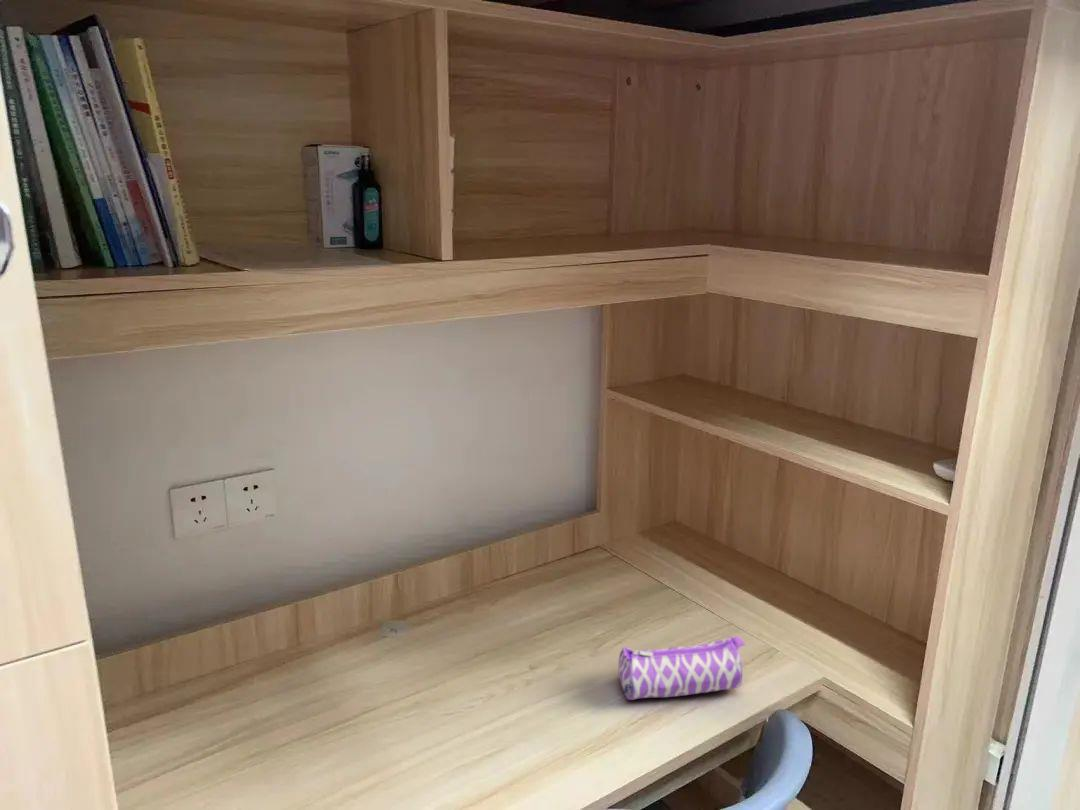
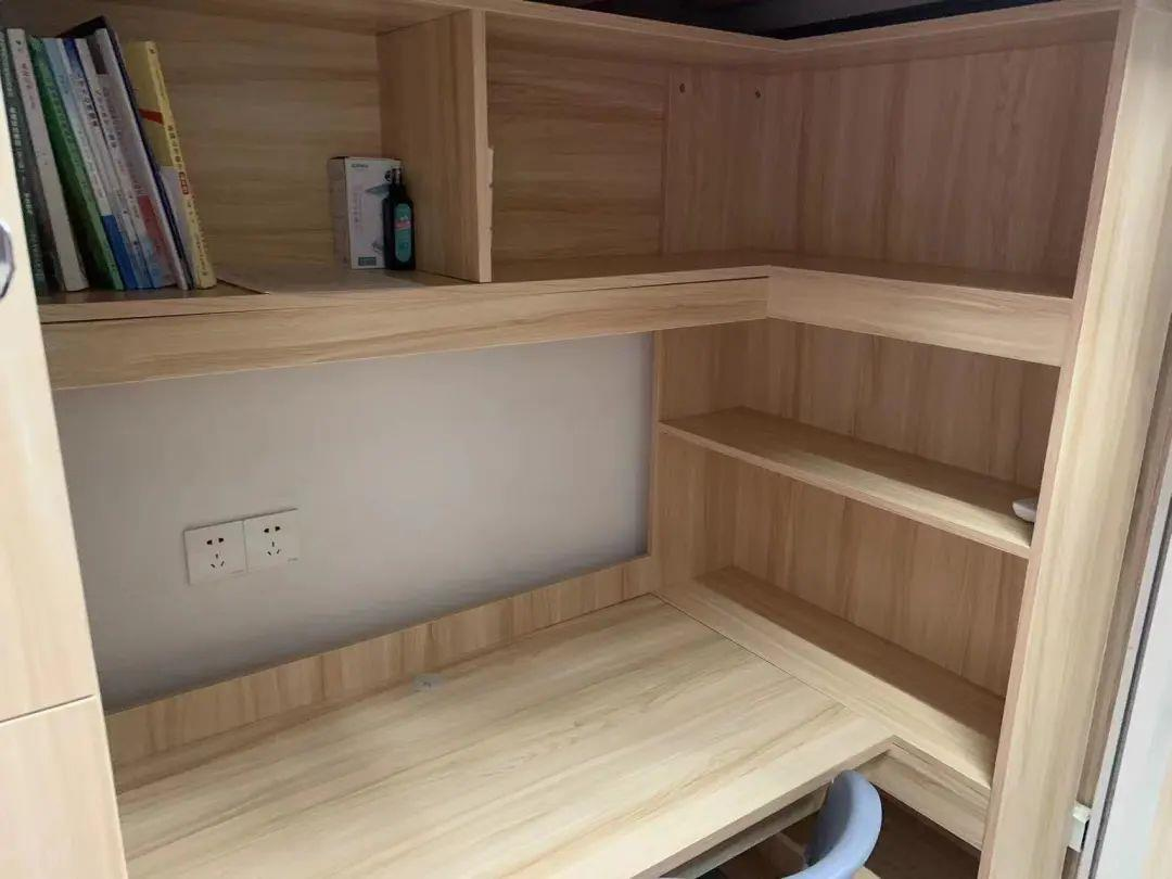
- pencil case [618,636,746,701]
